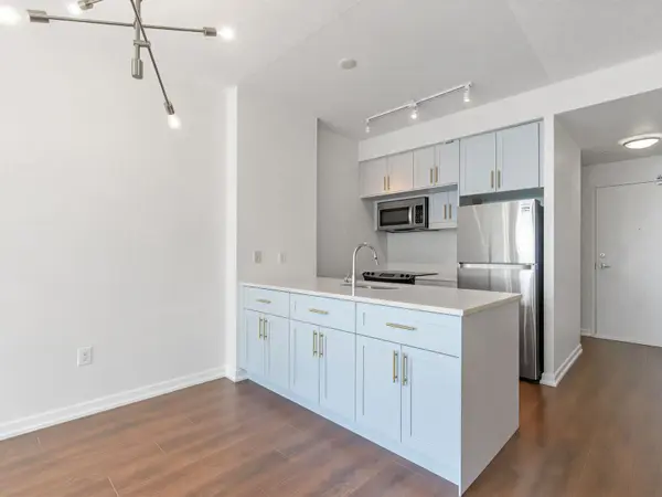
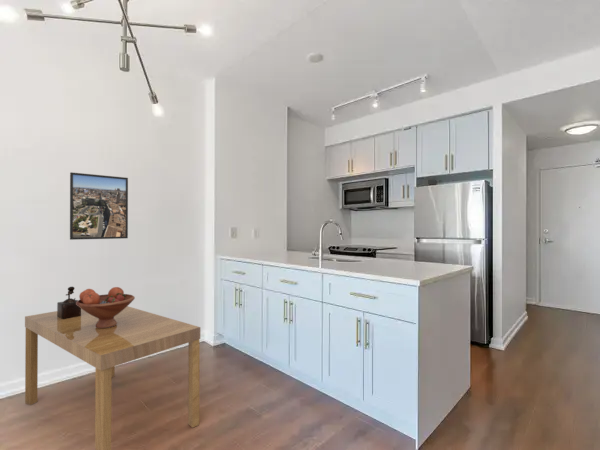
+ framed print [69,171,129,241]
+ fruit bowl [76,286,136,328]
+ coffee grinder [56,286,81,319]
+ dining table [24,305,201,450]
